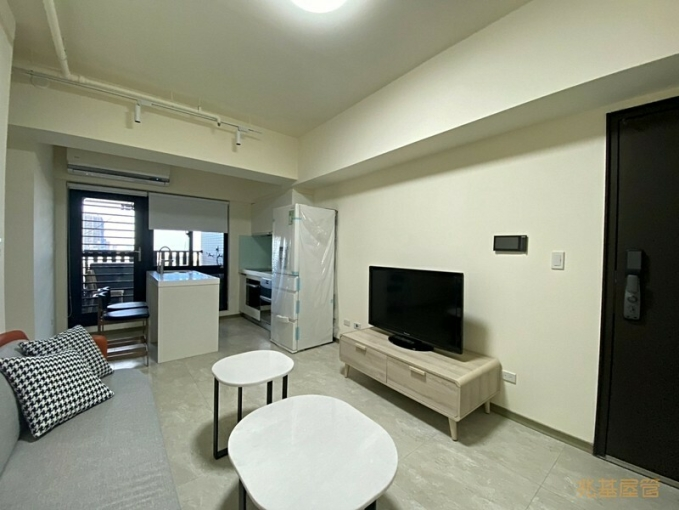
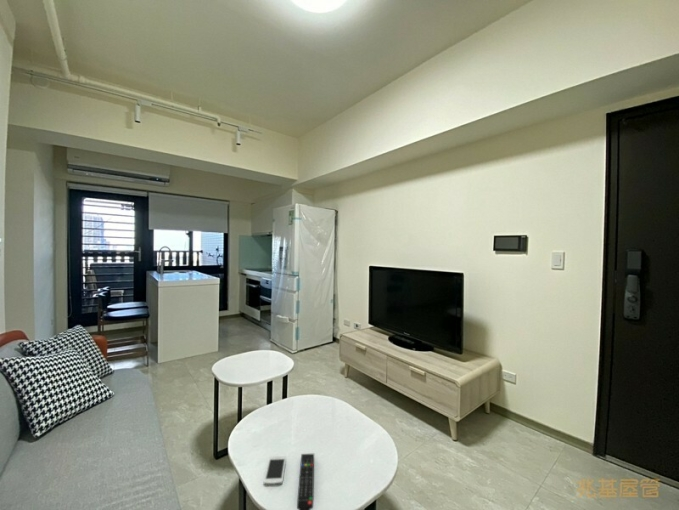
+ remote control [296,453,315,510]
+ smartphone [263,455,287,486]
